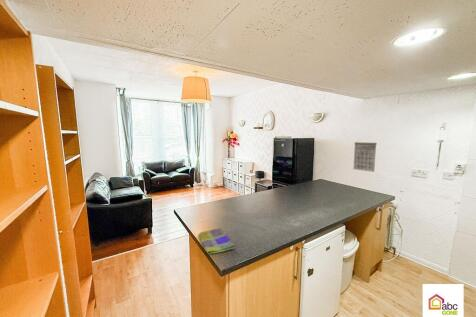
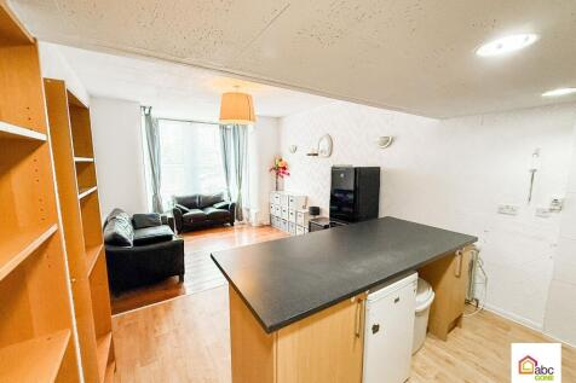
- dish towel [197,227,235,255]
- calendar [352,136,378,173]
